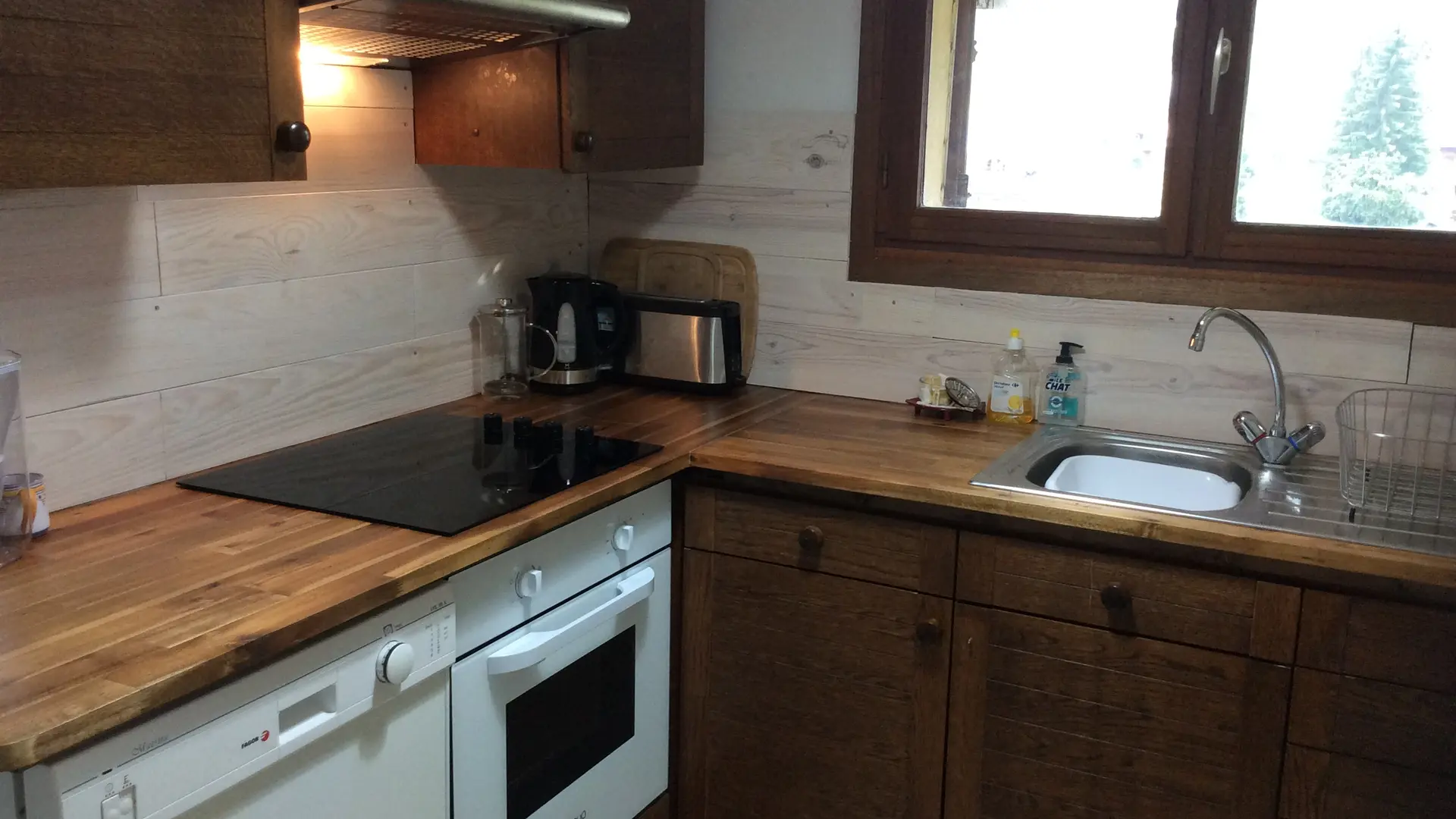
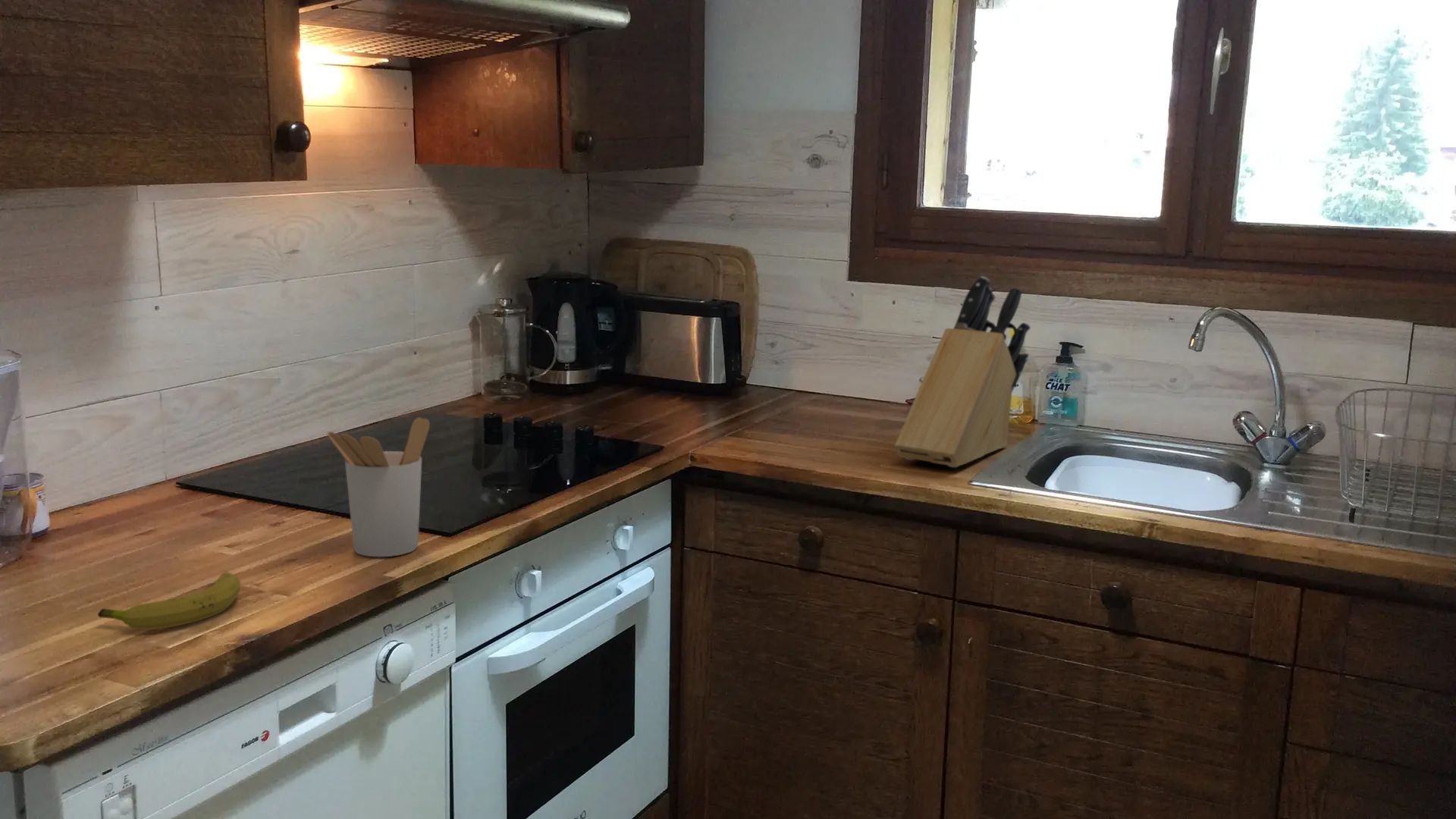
+ utensil holder [327,417,431,557]
+ fruit [97,572,241,630]
+ knife block [894,275,1031,468]
